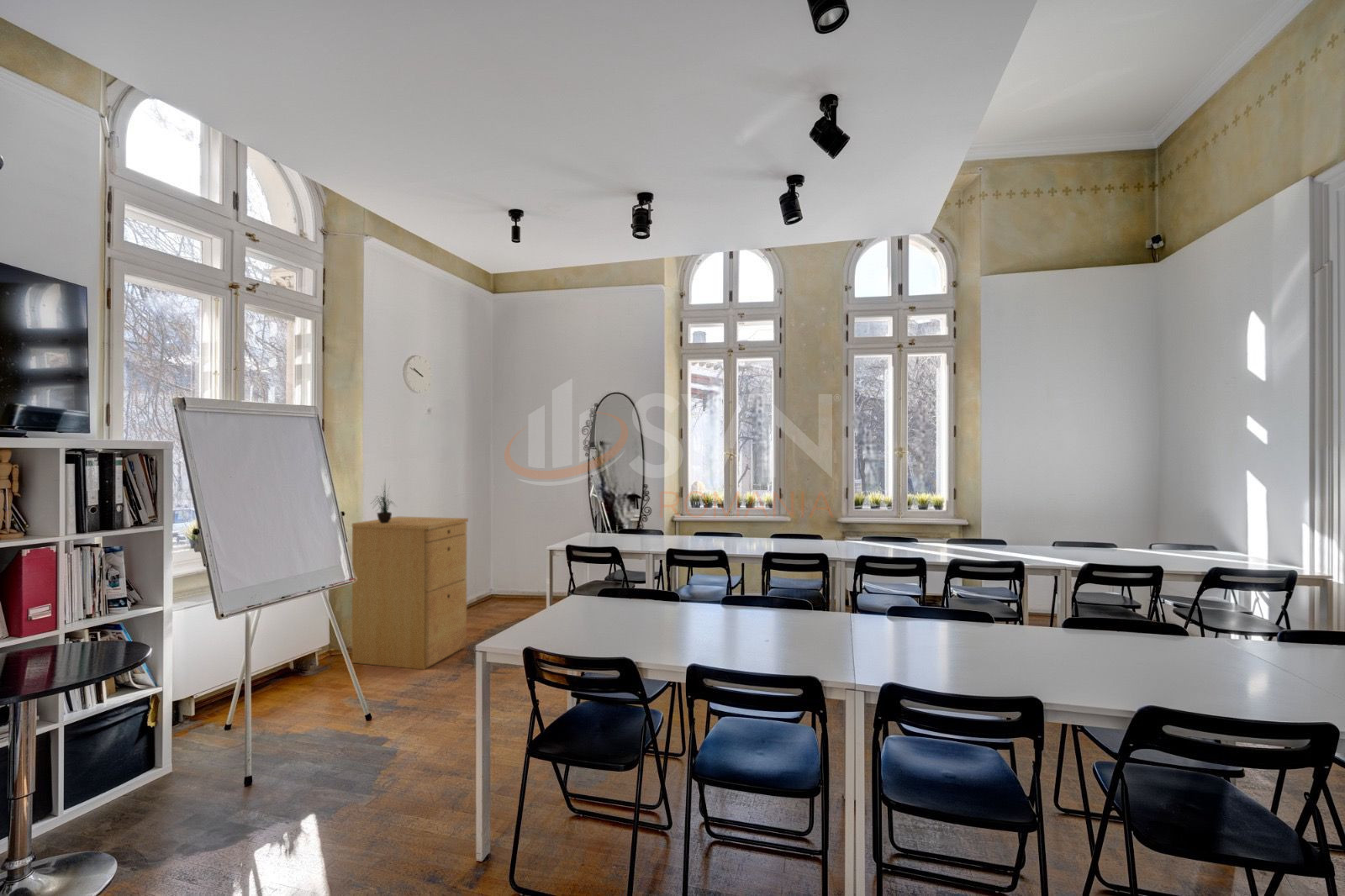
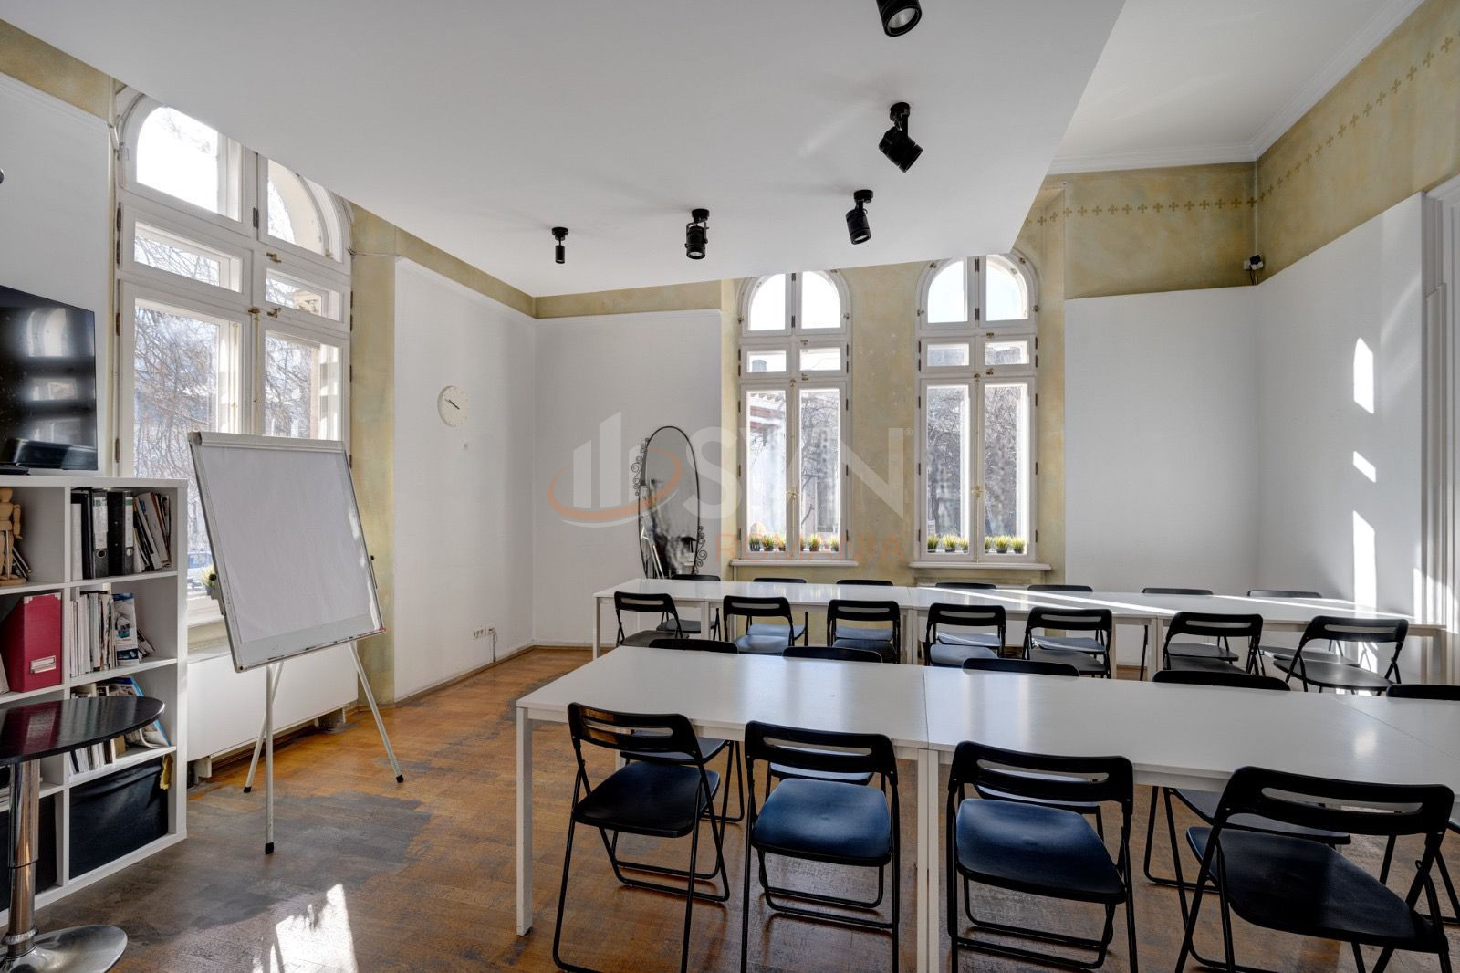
- filing cabinet [351,515,469,671]
- potted plant [371,479,398,524]
